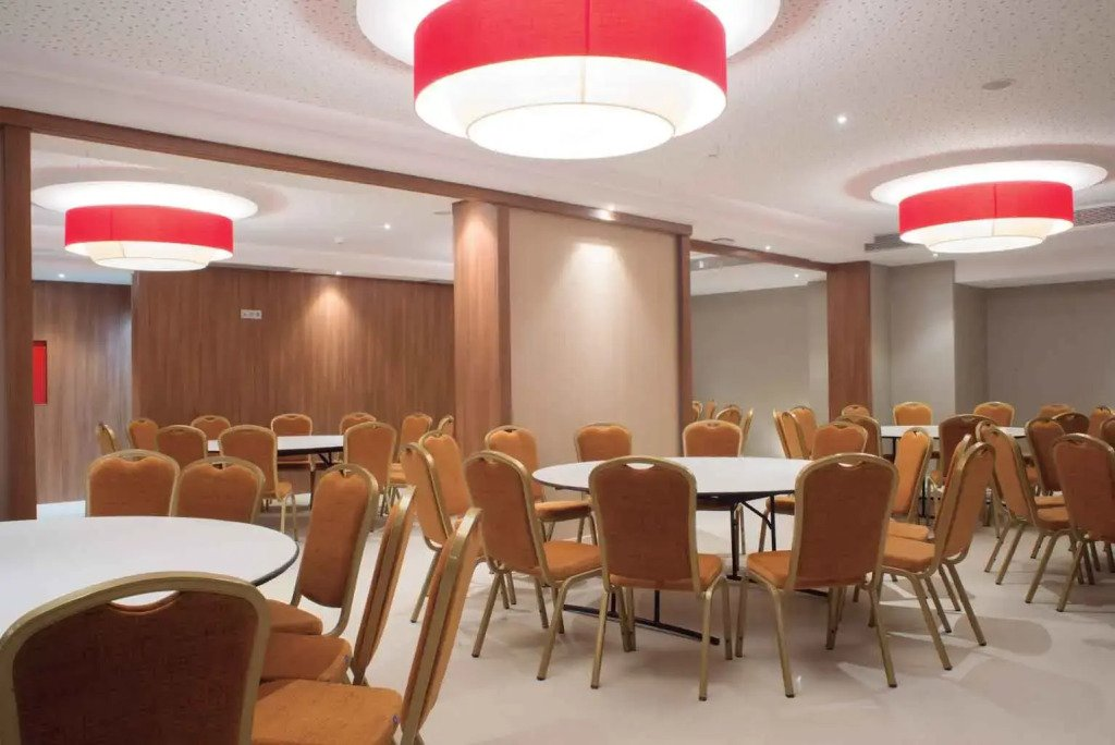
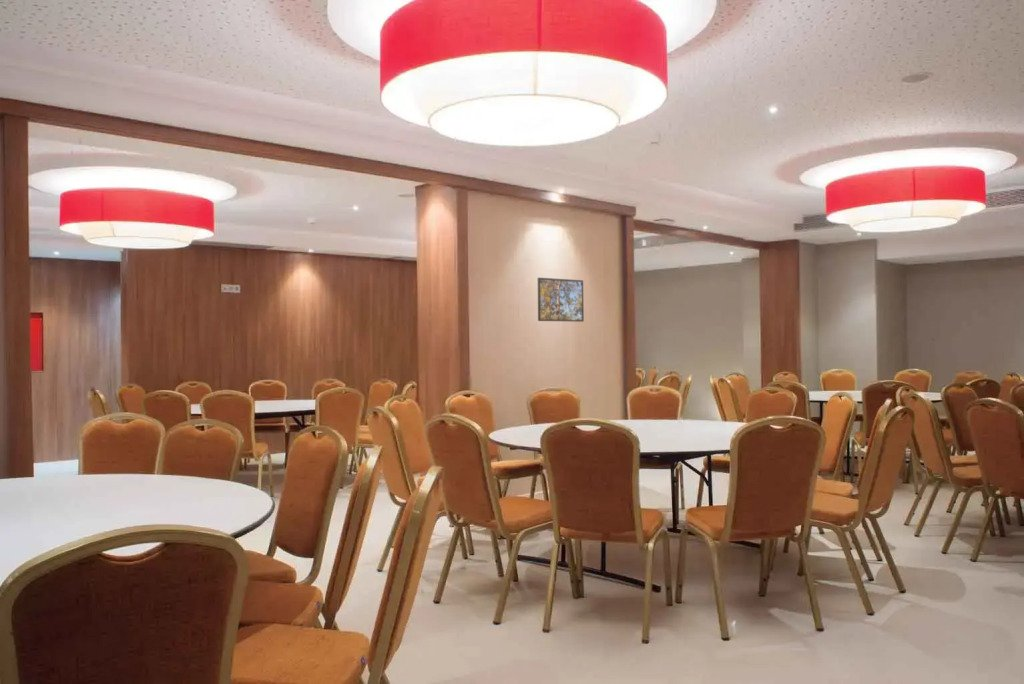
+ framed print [537,277,585,323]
